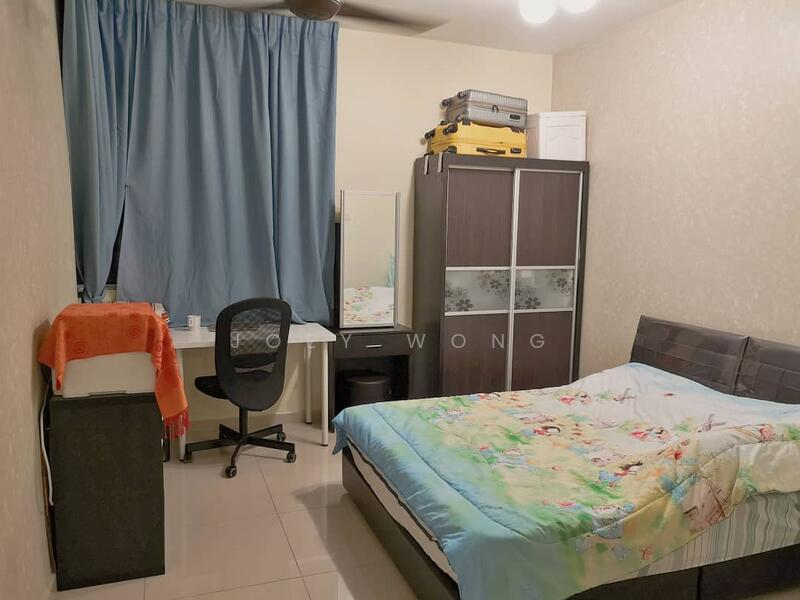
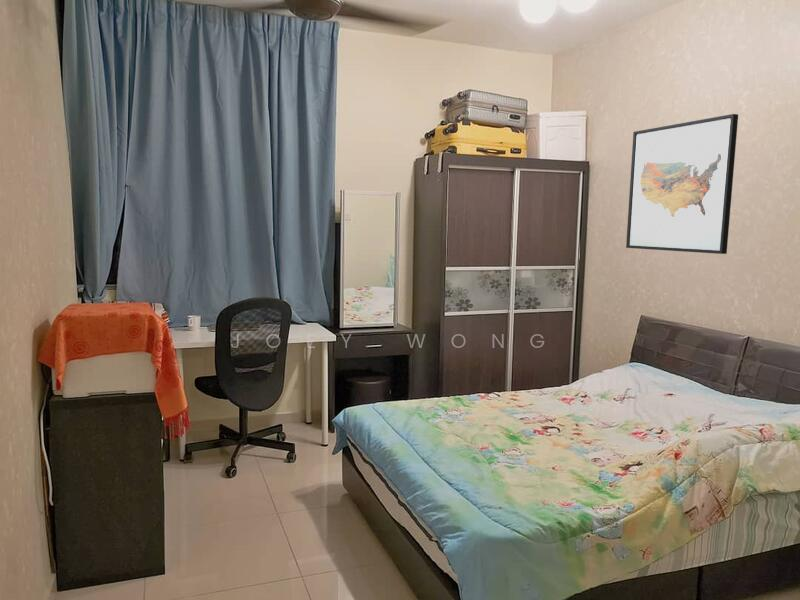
+ wall art [625,113,739,255]
